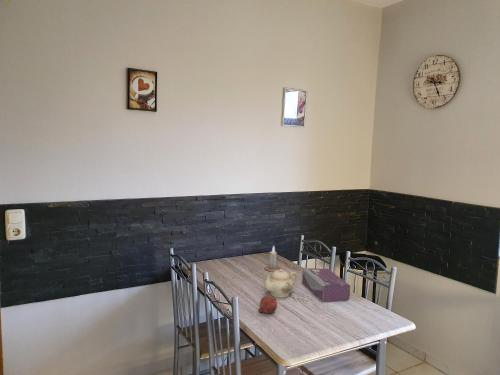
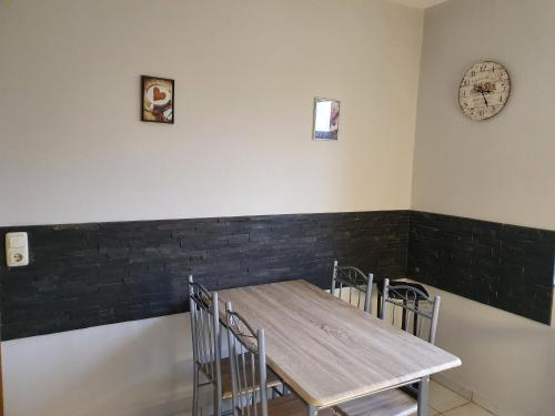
- fruit [258,295,278,315]
- teapot [263,268,298,299]
- candle [263,245,282,273]
- tissue box [301,267,351,303]
